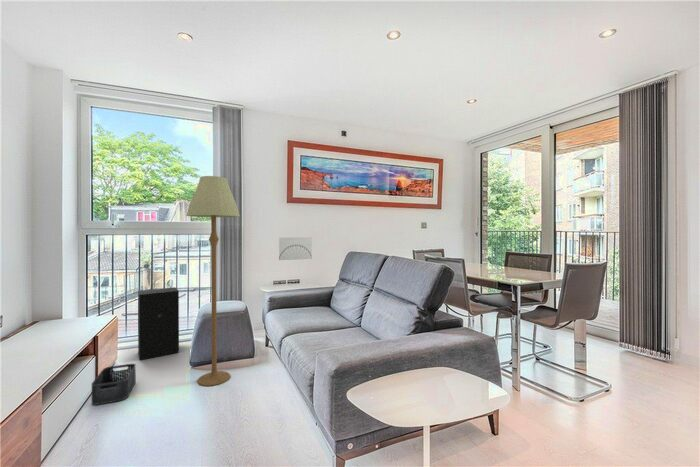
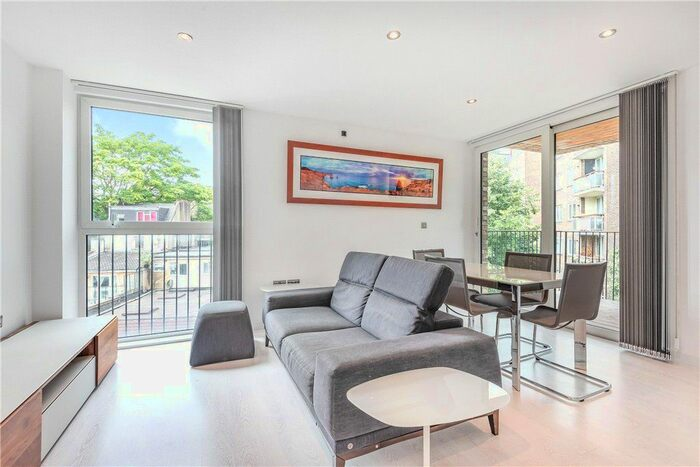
- storage bin [91,363,137,406]
- speaker [137,286,180,361]
- wall art [277,236,313,261]
- floor lamp [185,175,241,387]
